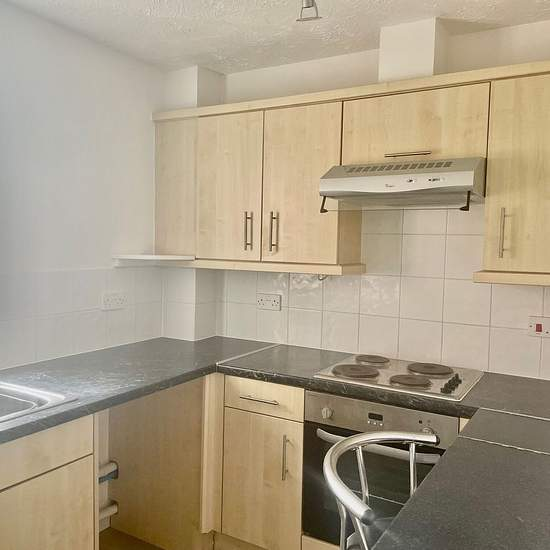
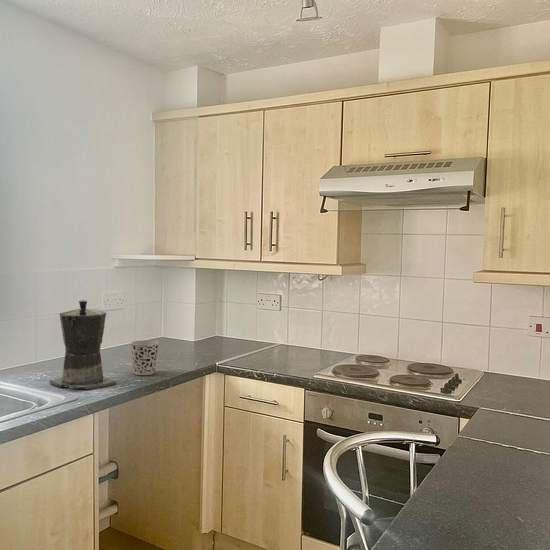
+ coffee maker [49,299,117,391]
+ cup [130,339,160,376]
